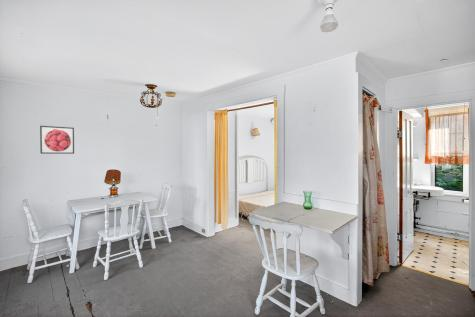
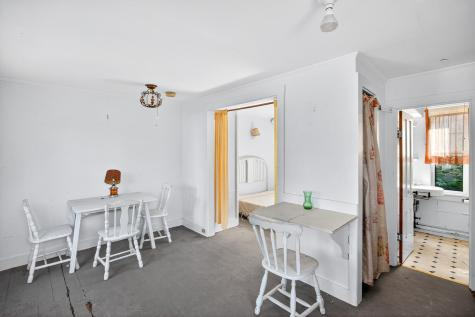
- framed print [39,125,75,155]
